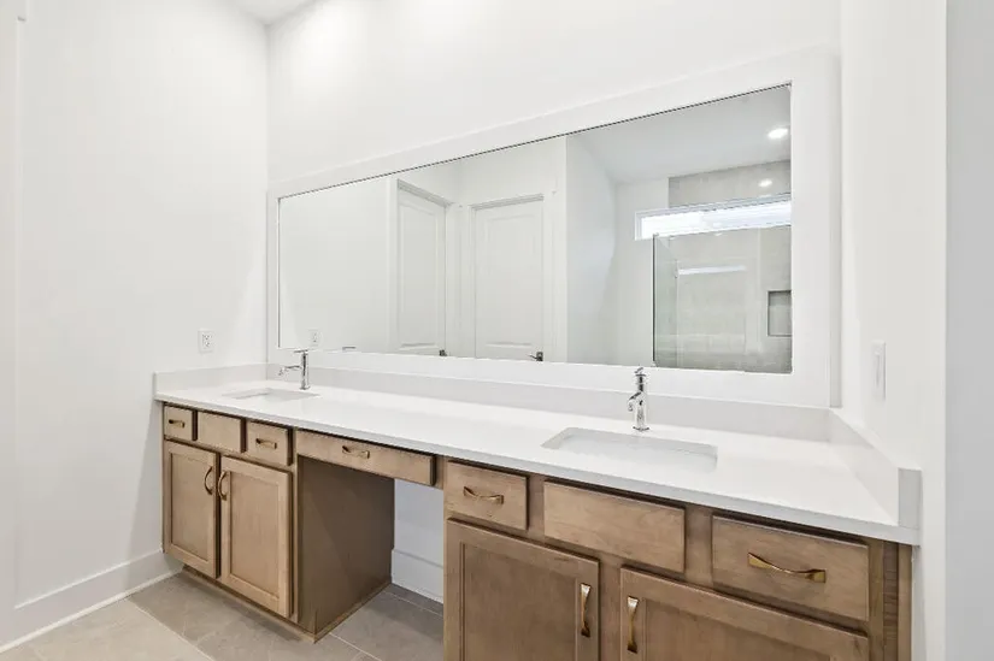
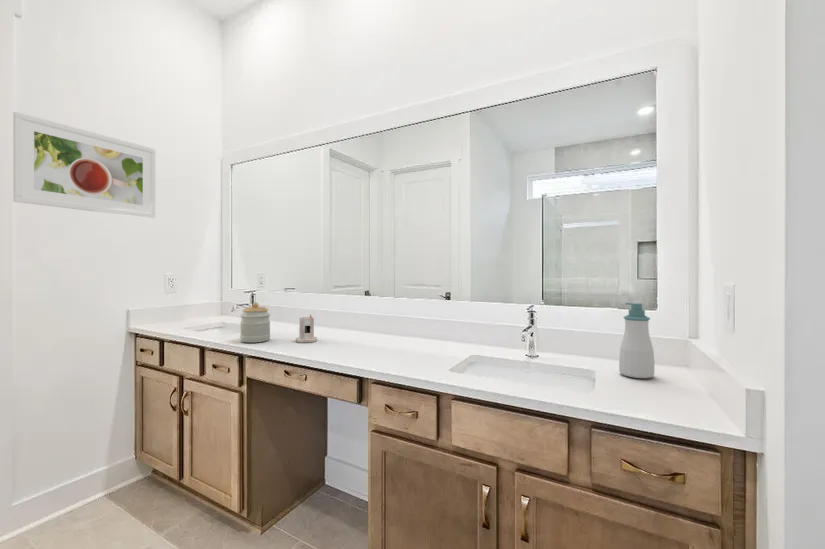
+ jar [239,301,271,343]
+ candle [295,314,318,343]
+ soap bottle [618,302,655,379]
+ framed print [12,111,156,219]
